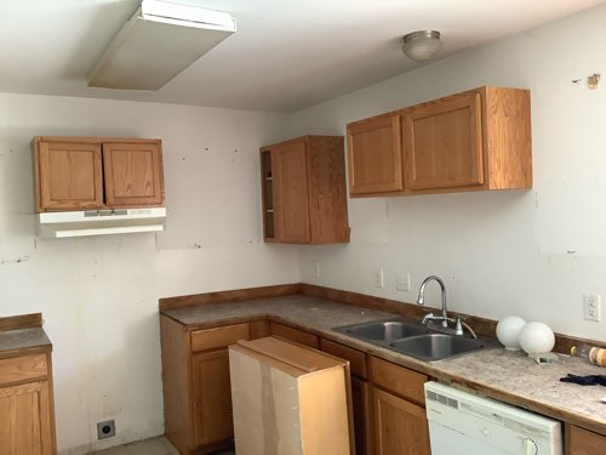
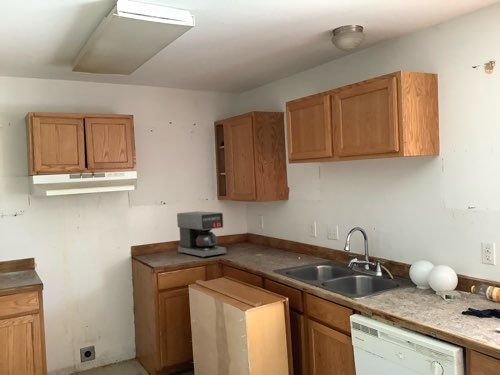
+ coffee maker [176,211,227,259]
